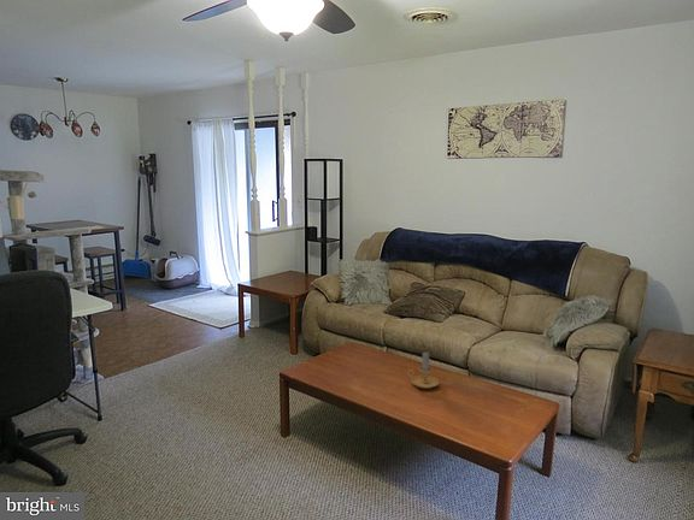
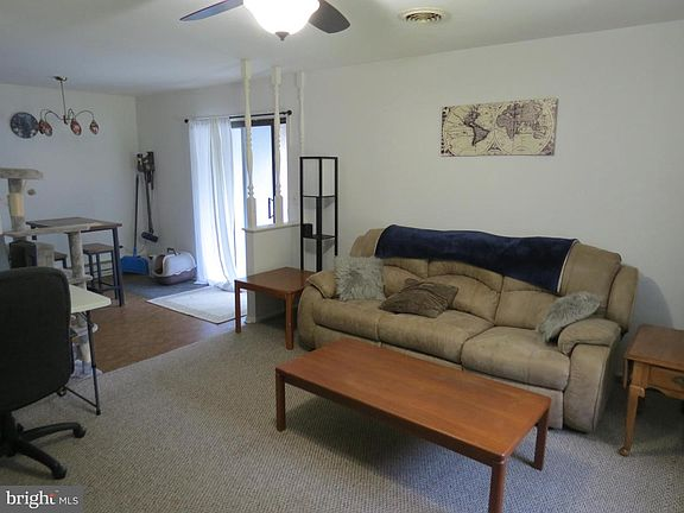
- candle [407,350,441,390]
